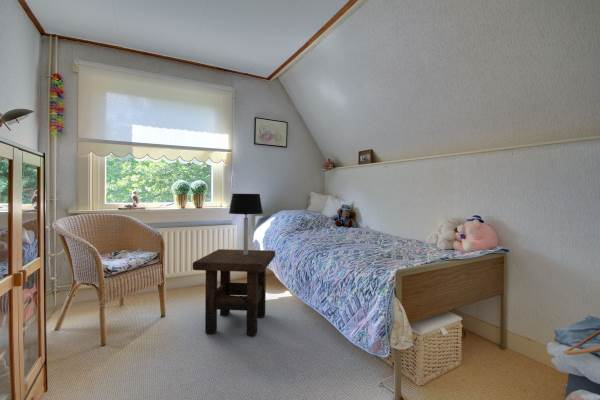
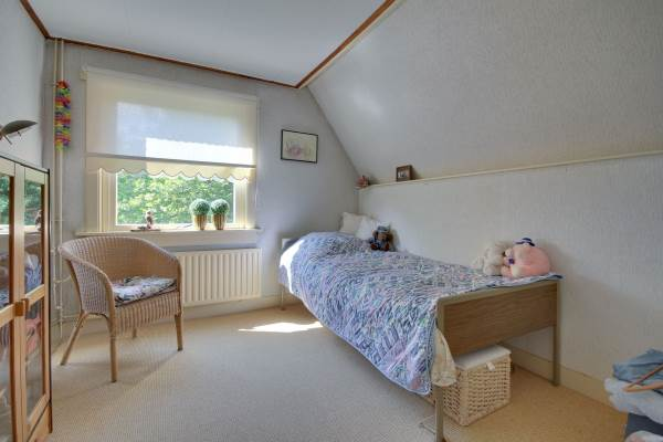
- table lamp [228,193,264,255]
- side table [192,248,276,337]
